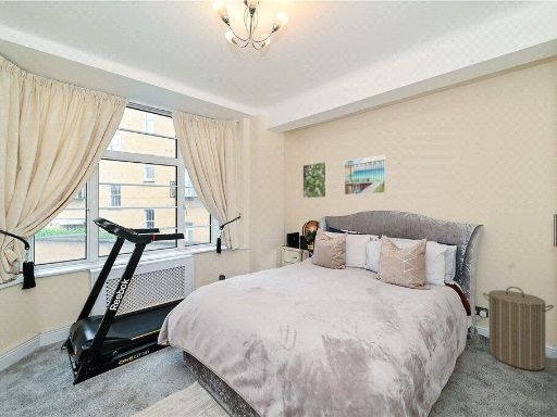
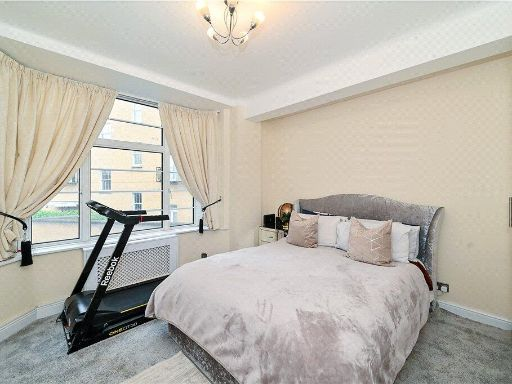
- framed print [344,154,387,195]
- laundry hamper [482,286,555,371]
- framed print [301,161,329,199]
